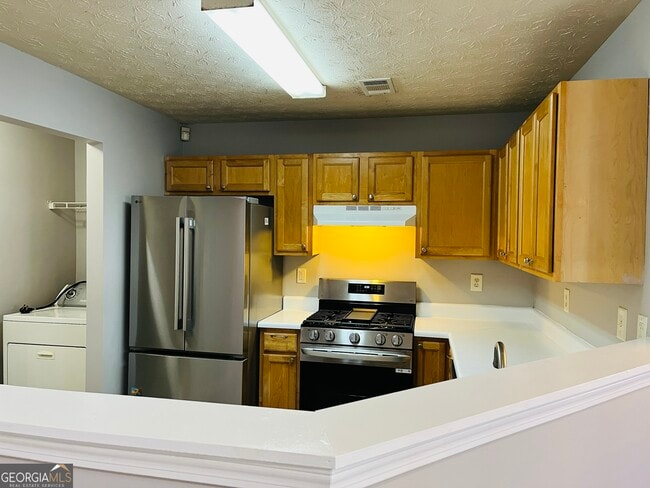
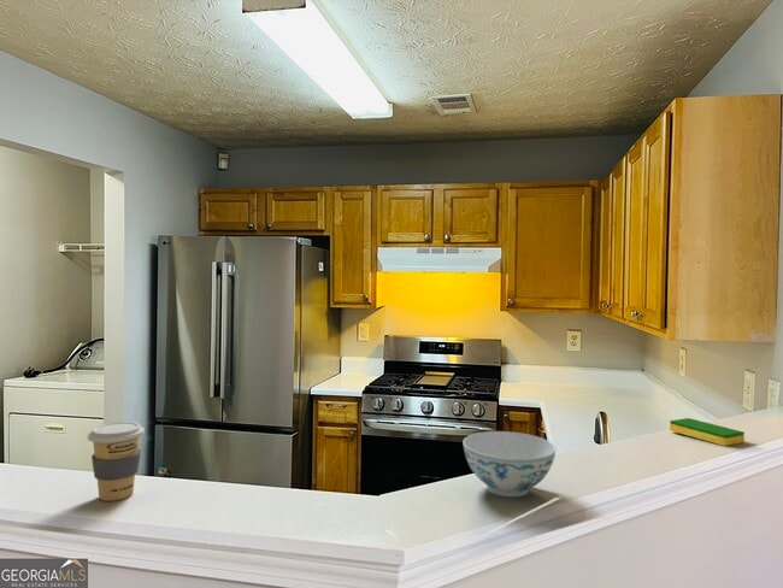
+ dish sponge [669,417,746,447]
+ chinaware [461,430,558,498]
+ coffee cup [87,421,146,502]
